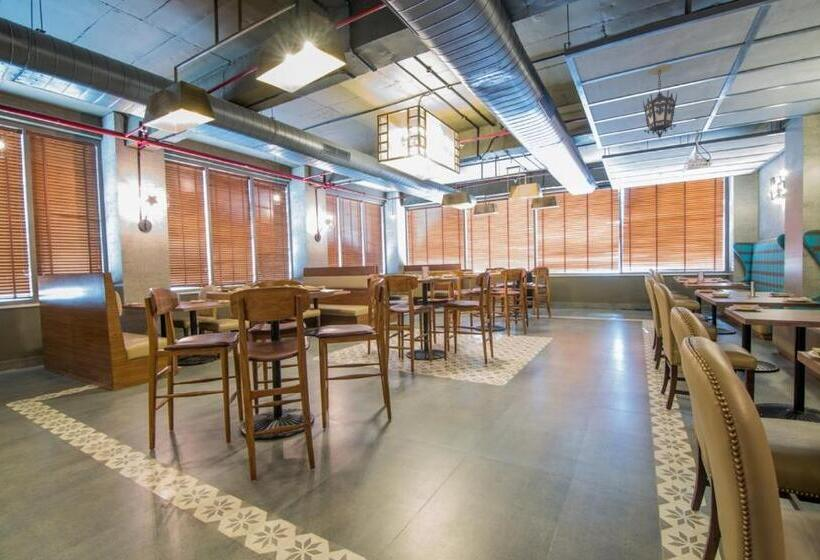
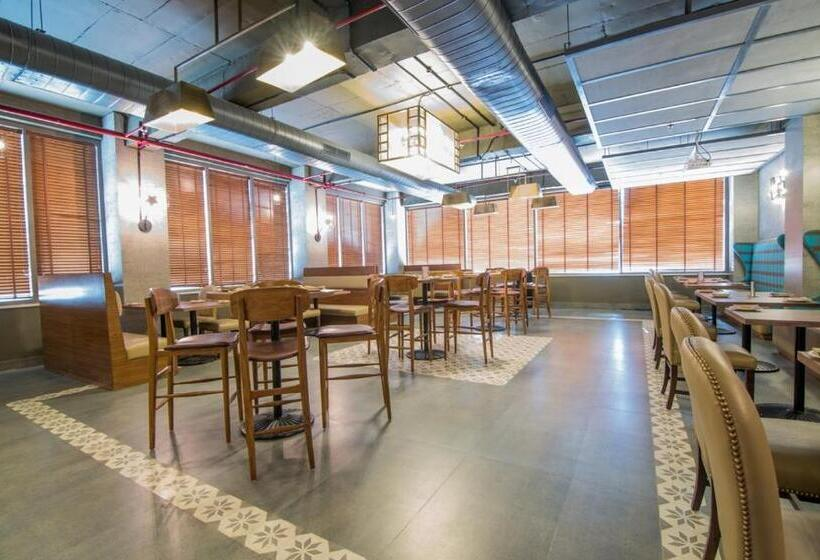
- hanging lantern [642,63,678,139]
